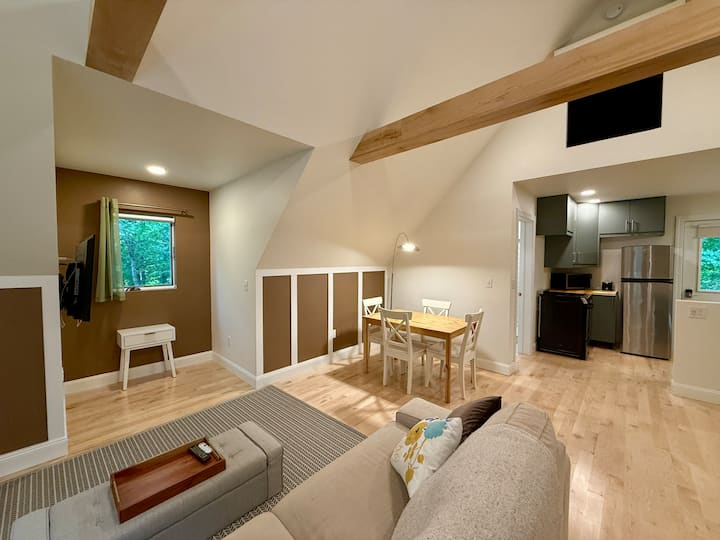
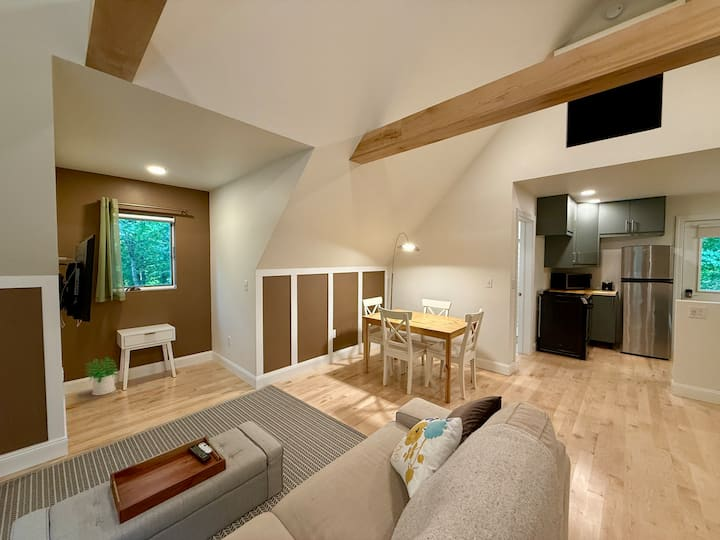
+ potted plant [84,356,119,396]
